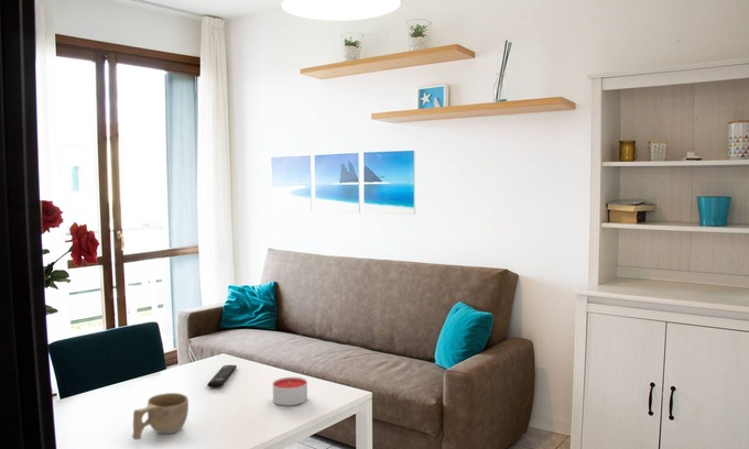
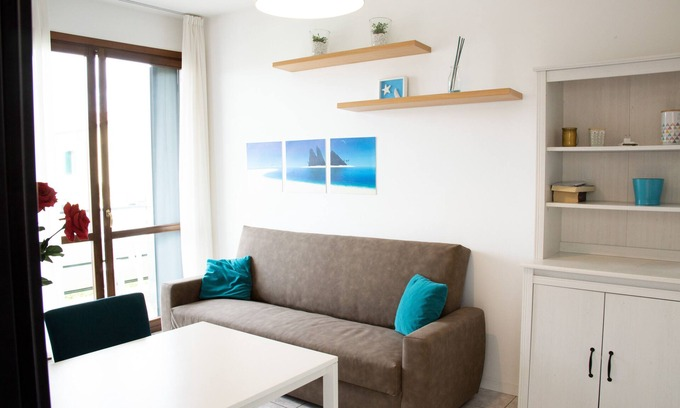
- cup [131,392,189,441]
- remote control [206,364,238,388]
- candle [272,376,308,406]
